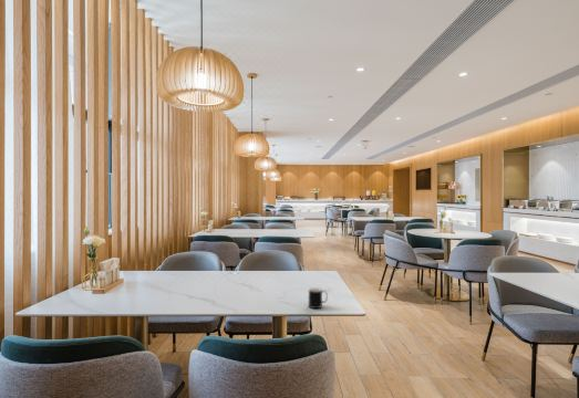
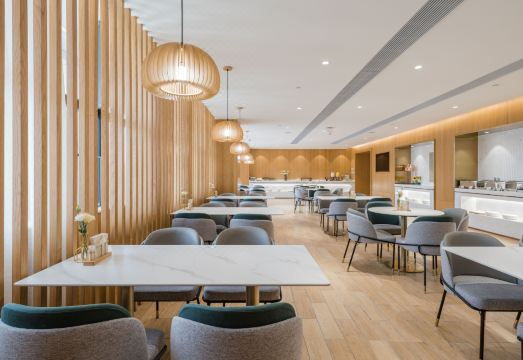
- cup [308,287,329,310]
